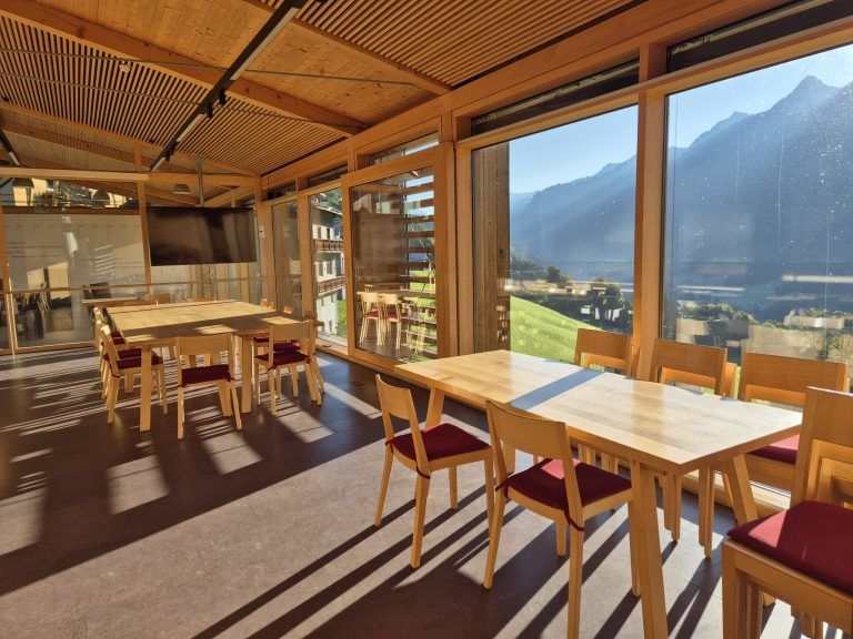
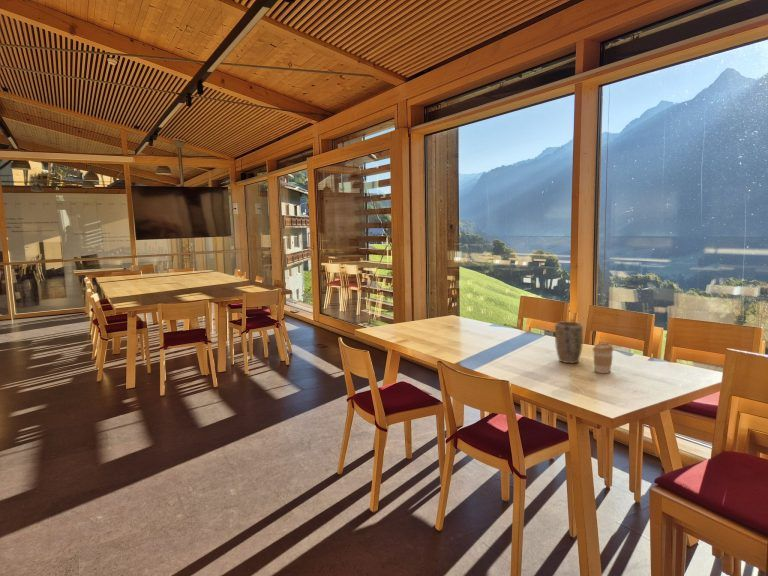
+ plant pot [554,320,584,364]
+ coffee cup [592,343,614,374]
